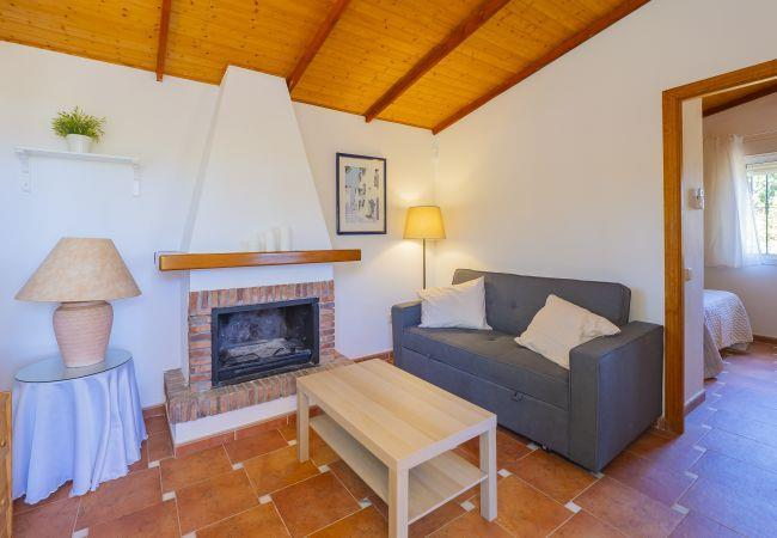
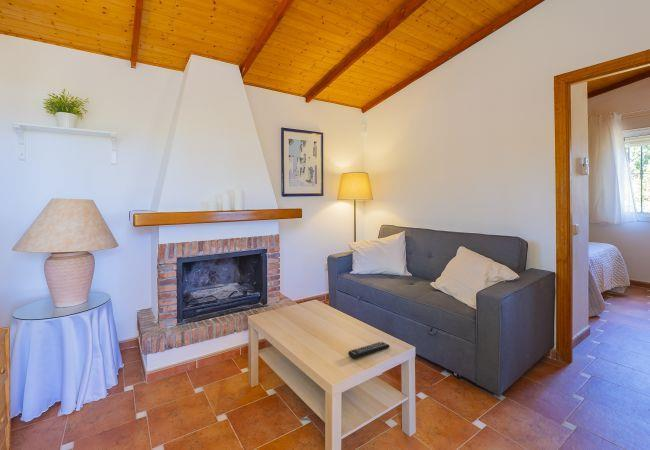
+ remote control [347,341,391,359]
